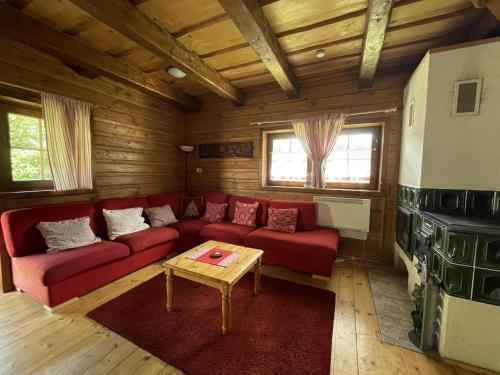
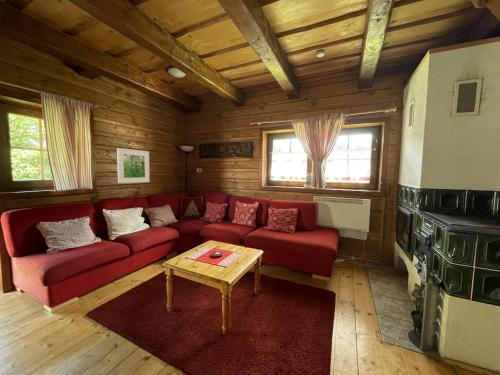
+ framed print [116,147,151,184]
